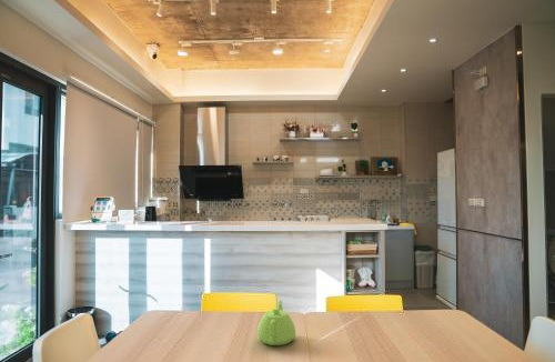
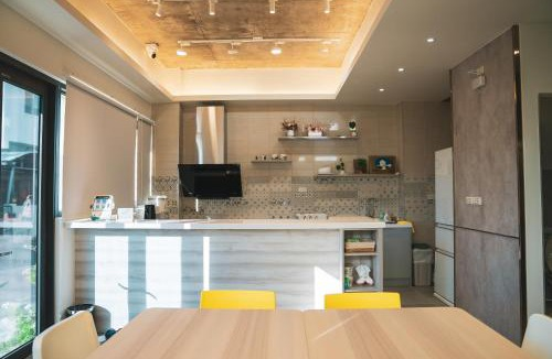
- teapot [256,300,296,346]
